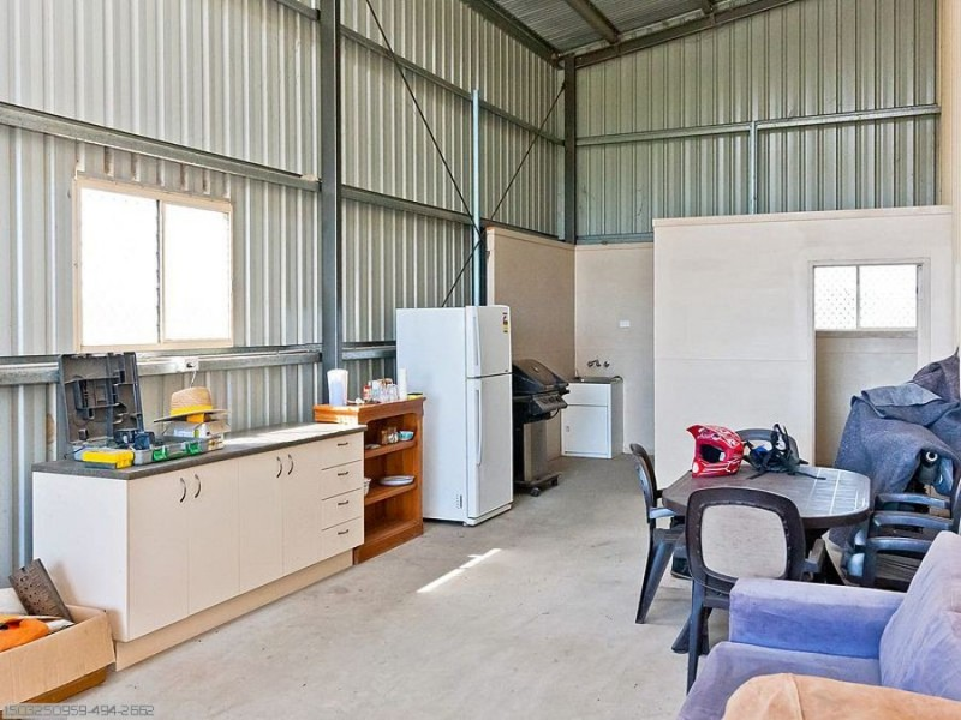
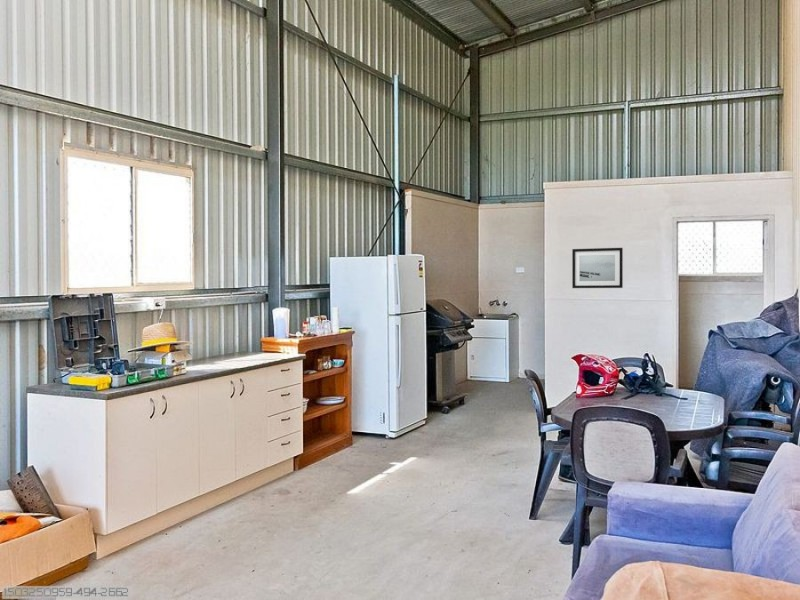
+ wall art [571,247,624,289]
